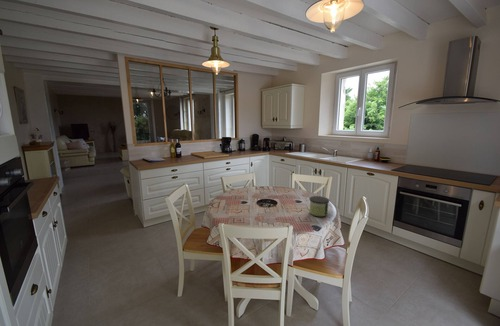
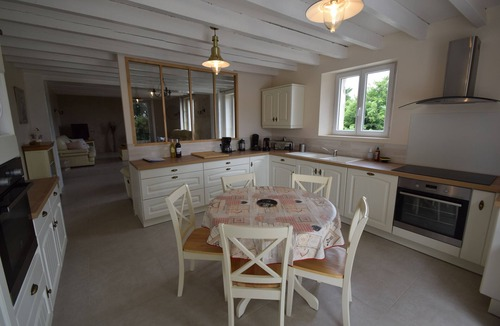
- candle [309,195,330,217]
